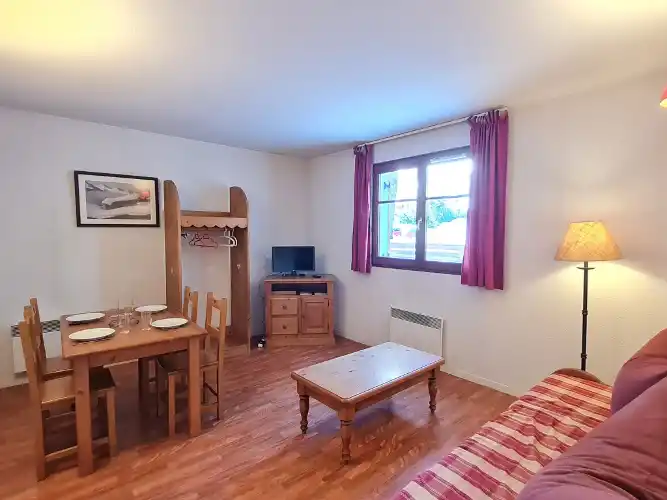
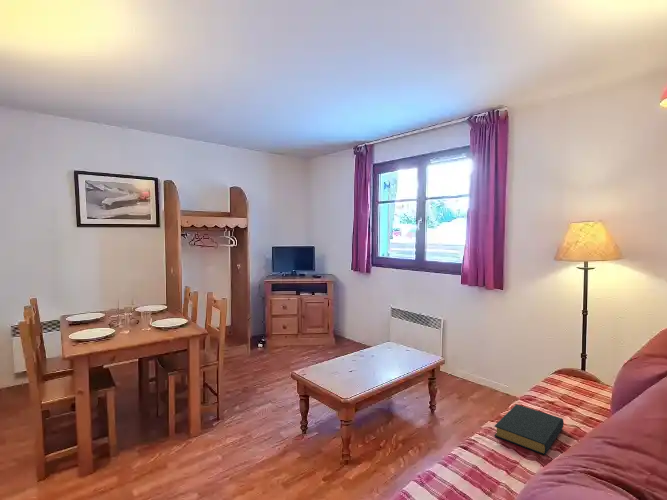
+ hardback book [493,403,565,456]
